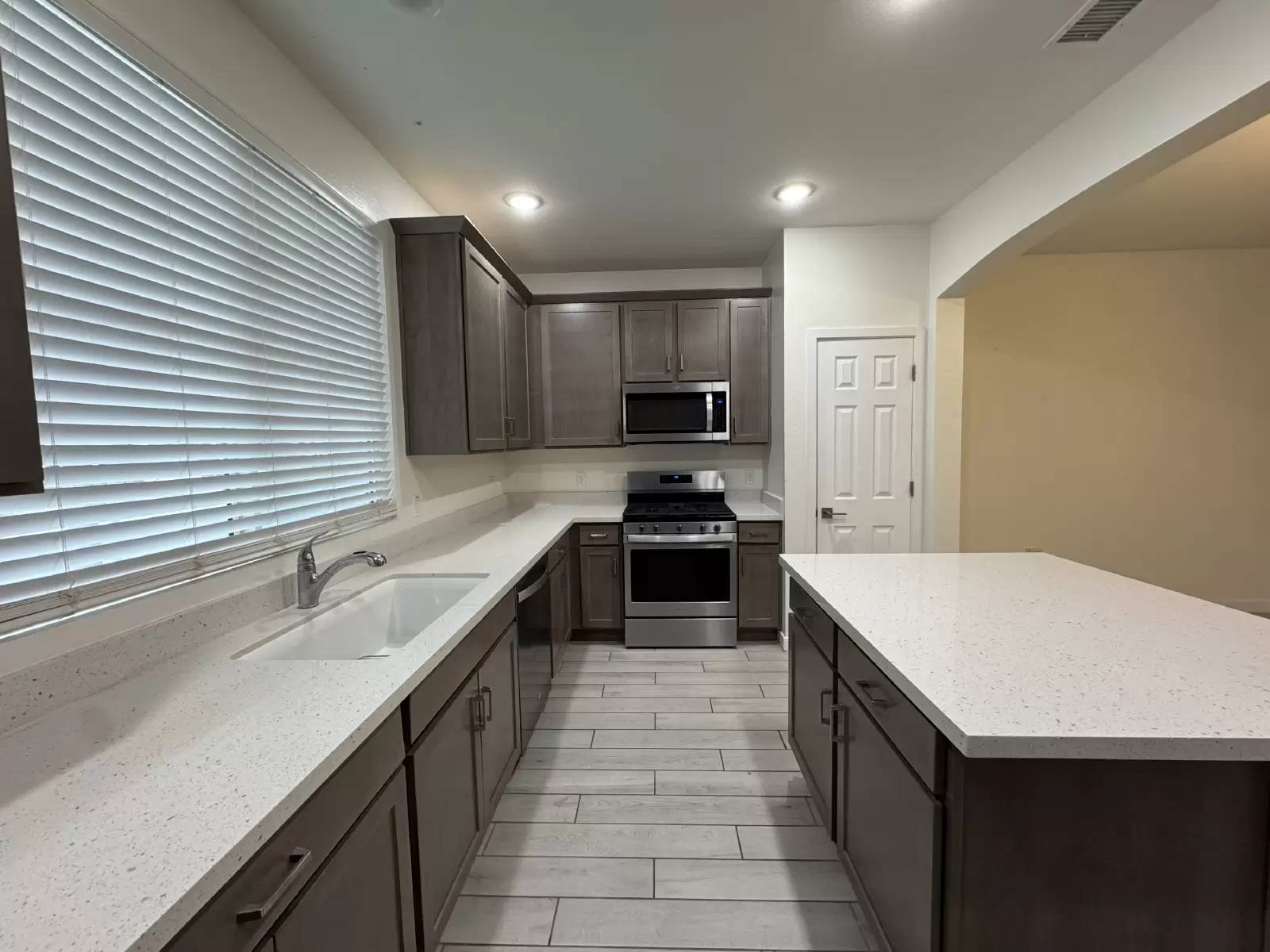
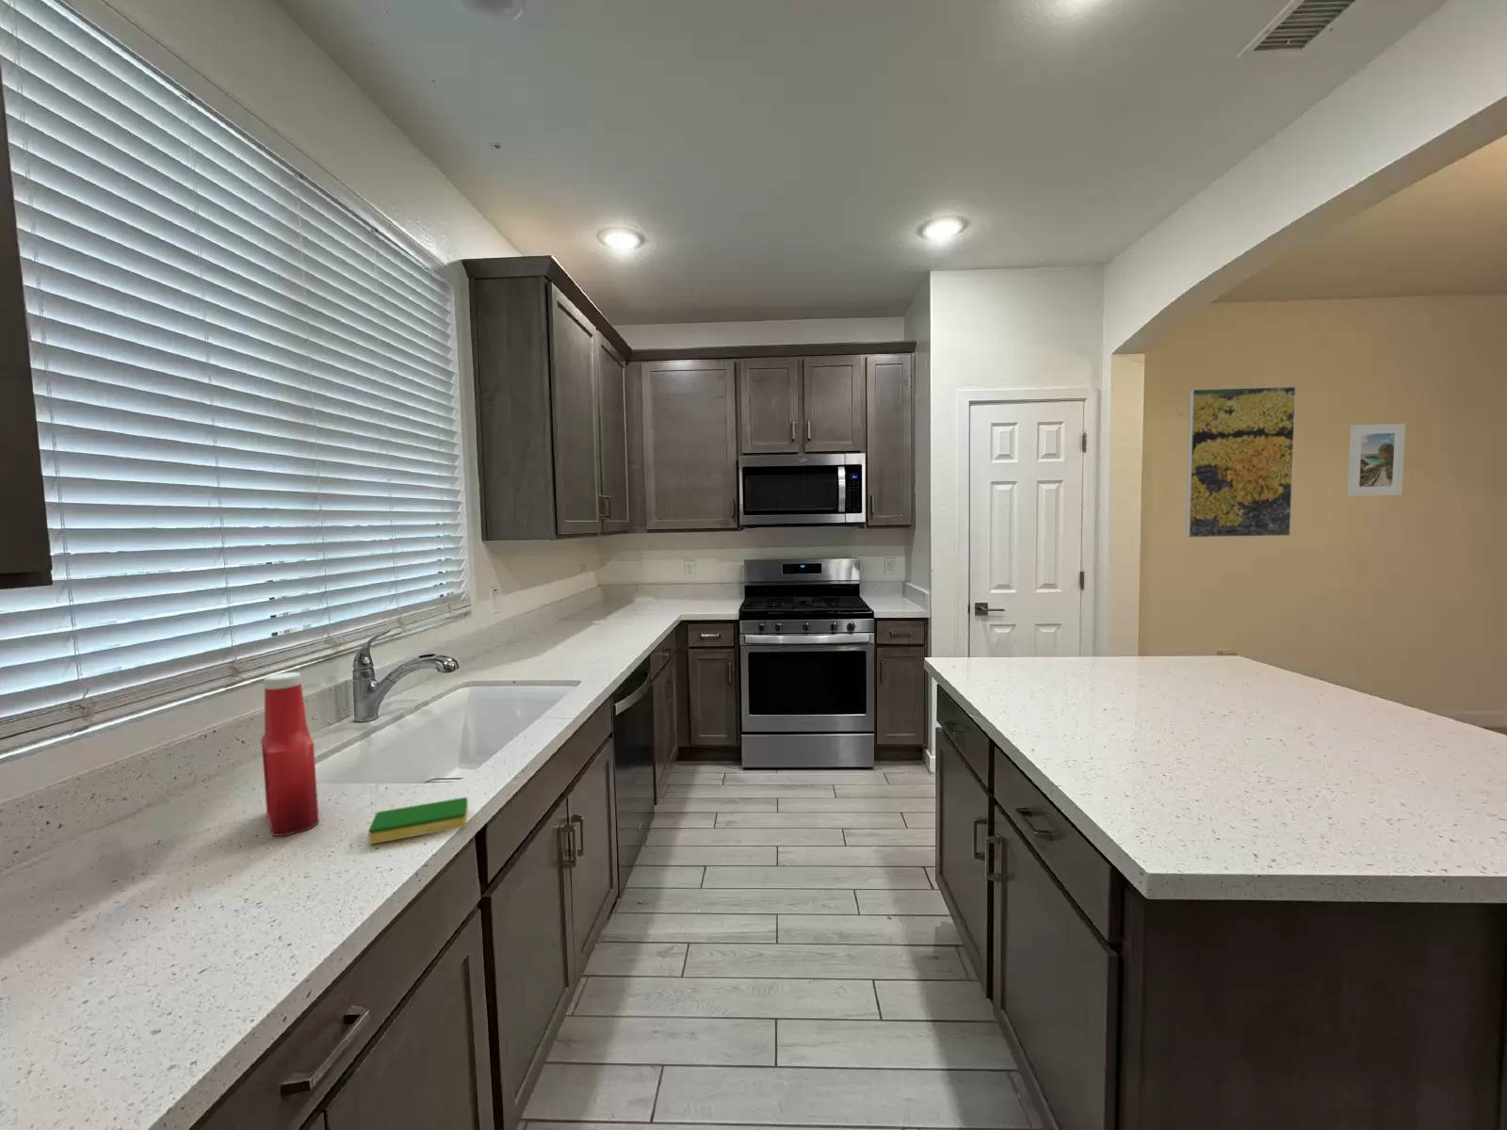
+ soap bottle [260,672,320,837]
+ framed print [1346,423,1406,497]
+ dish sponge [368,796,469,845]
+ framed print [1185,385,1297,539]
